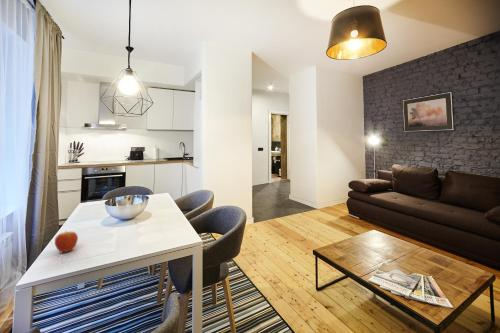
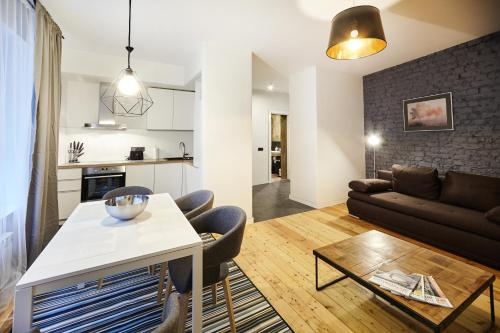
- fruit [54,231,79,253]
